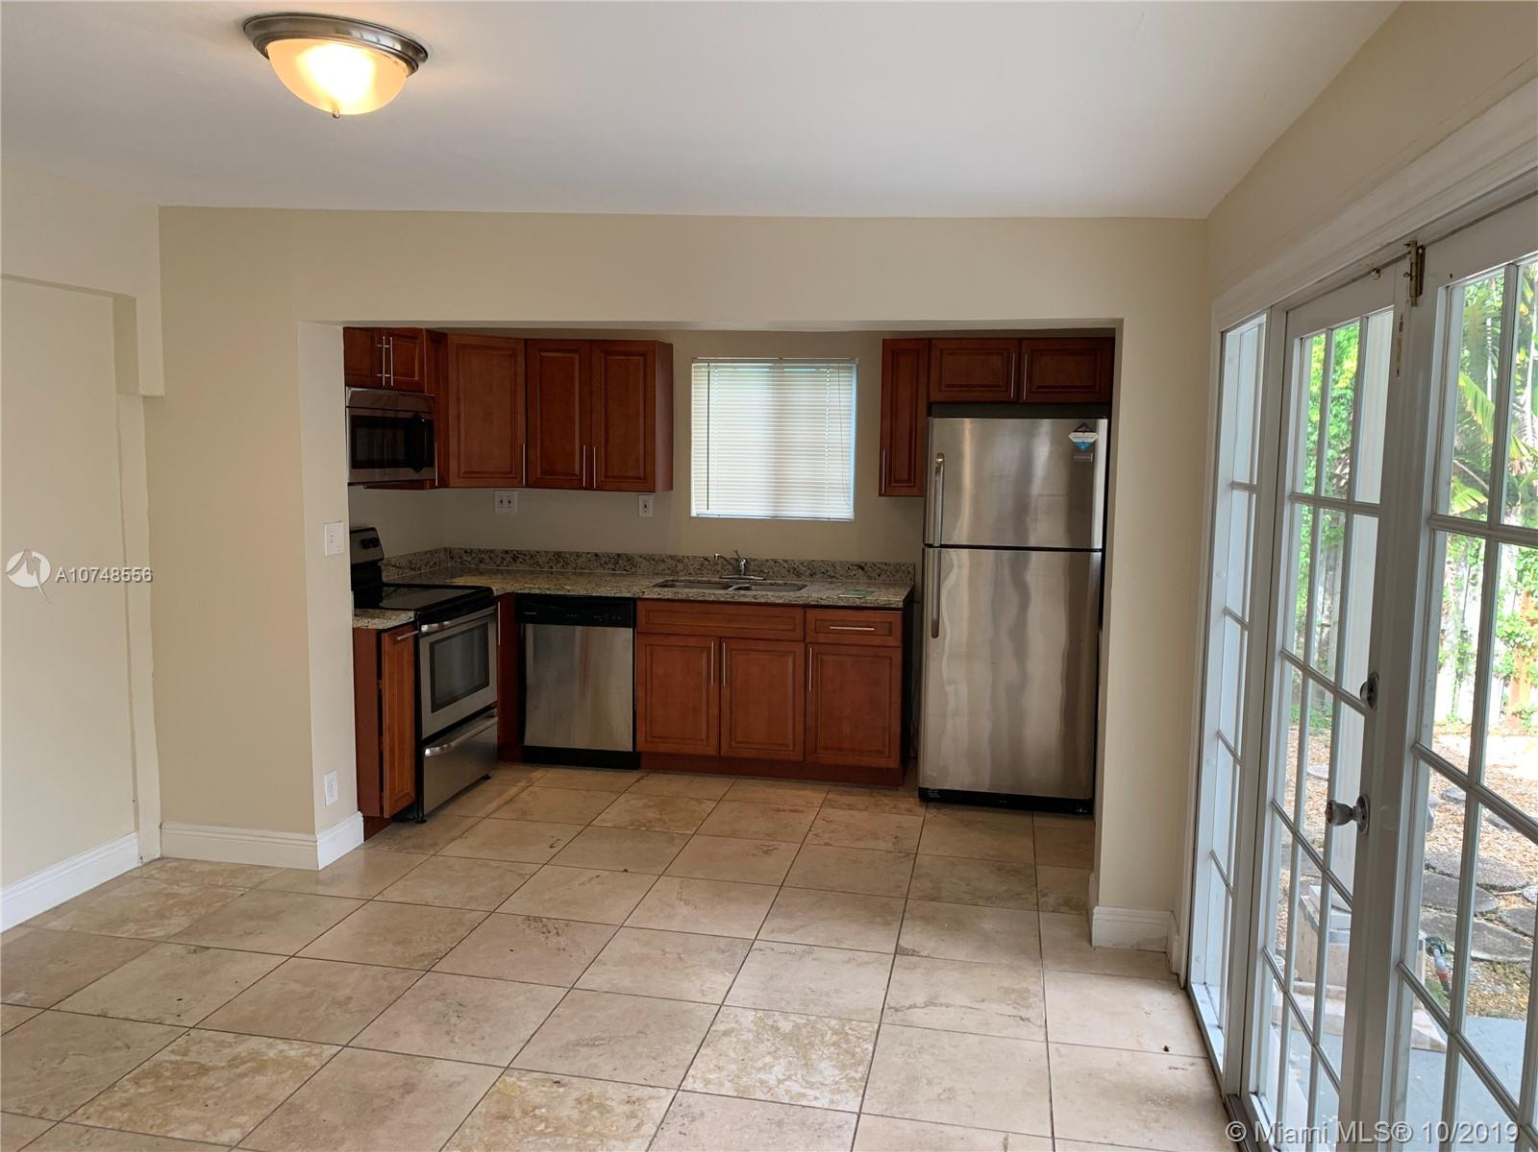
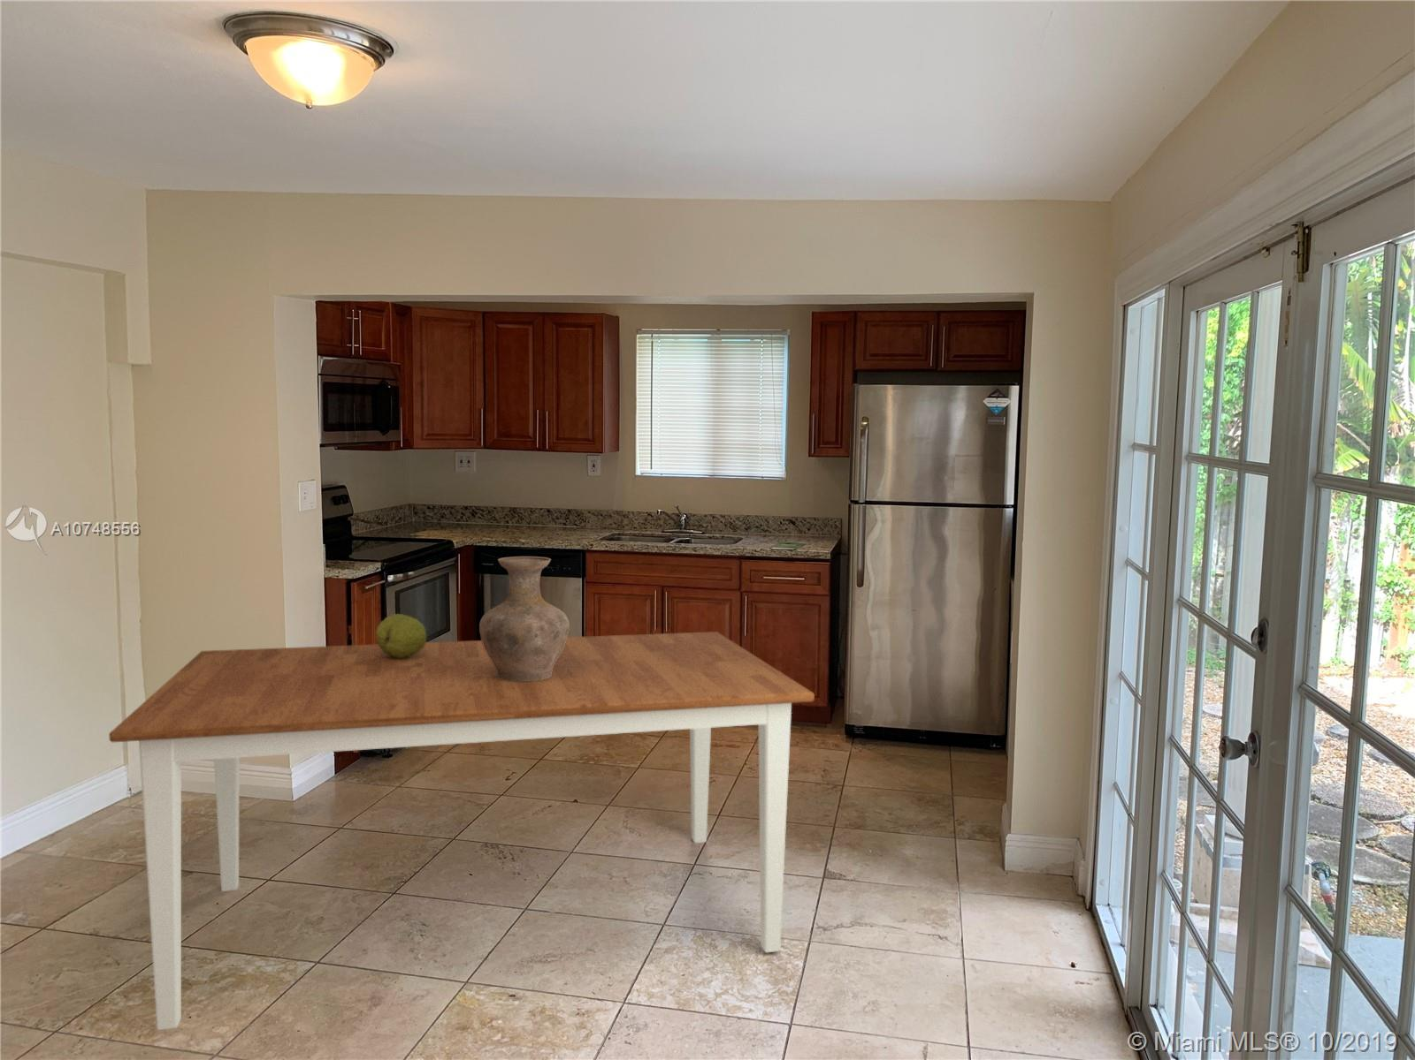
+ fruit [375,614,427,658]
+ vase [478,556,570,681]
+ dining table [108,630,816,1031]
